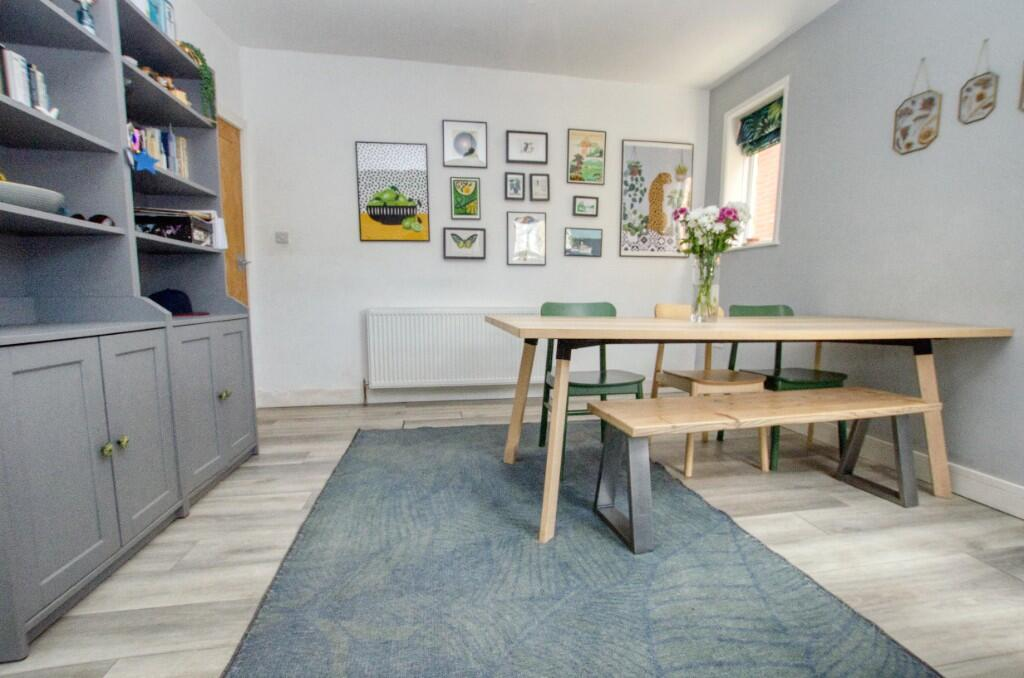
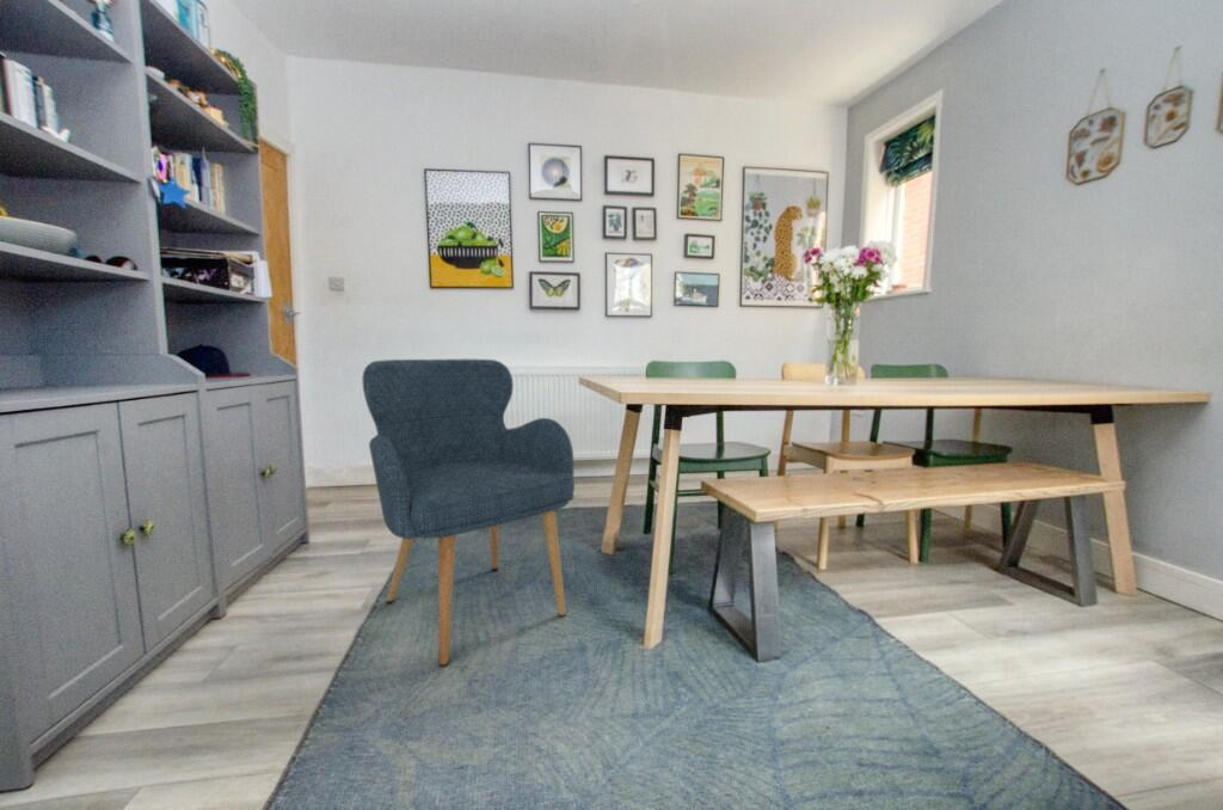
+ chair [362,358,576,669]
